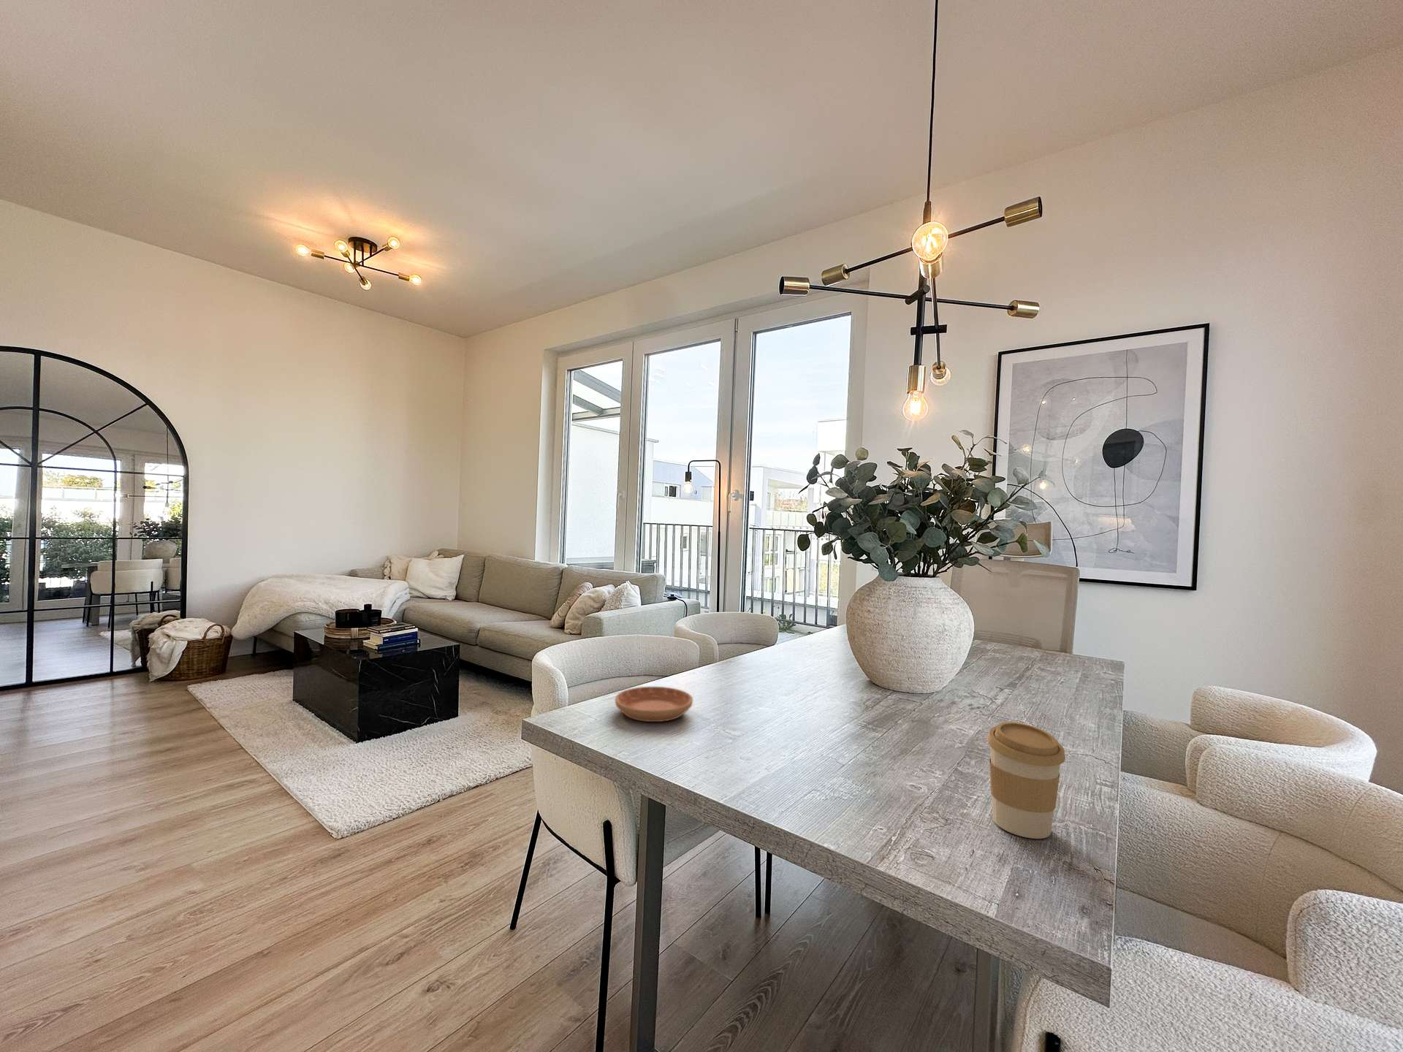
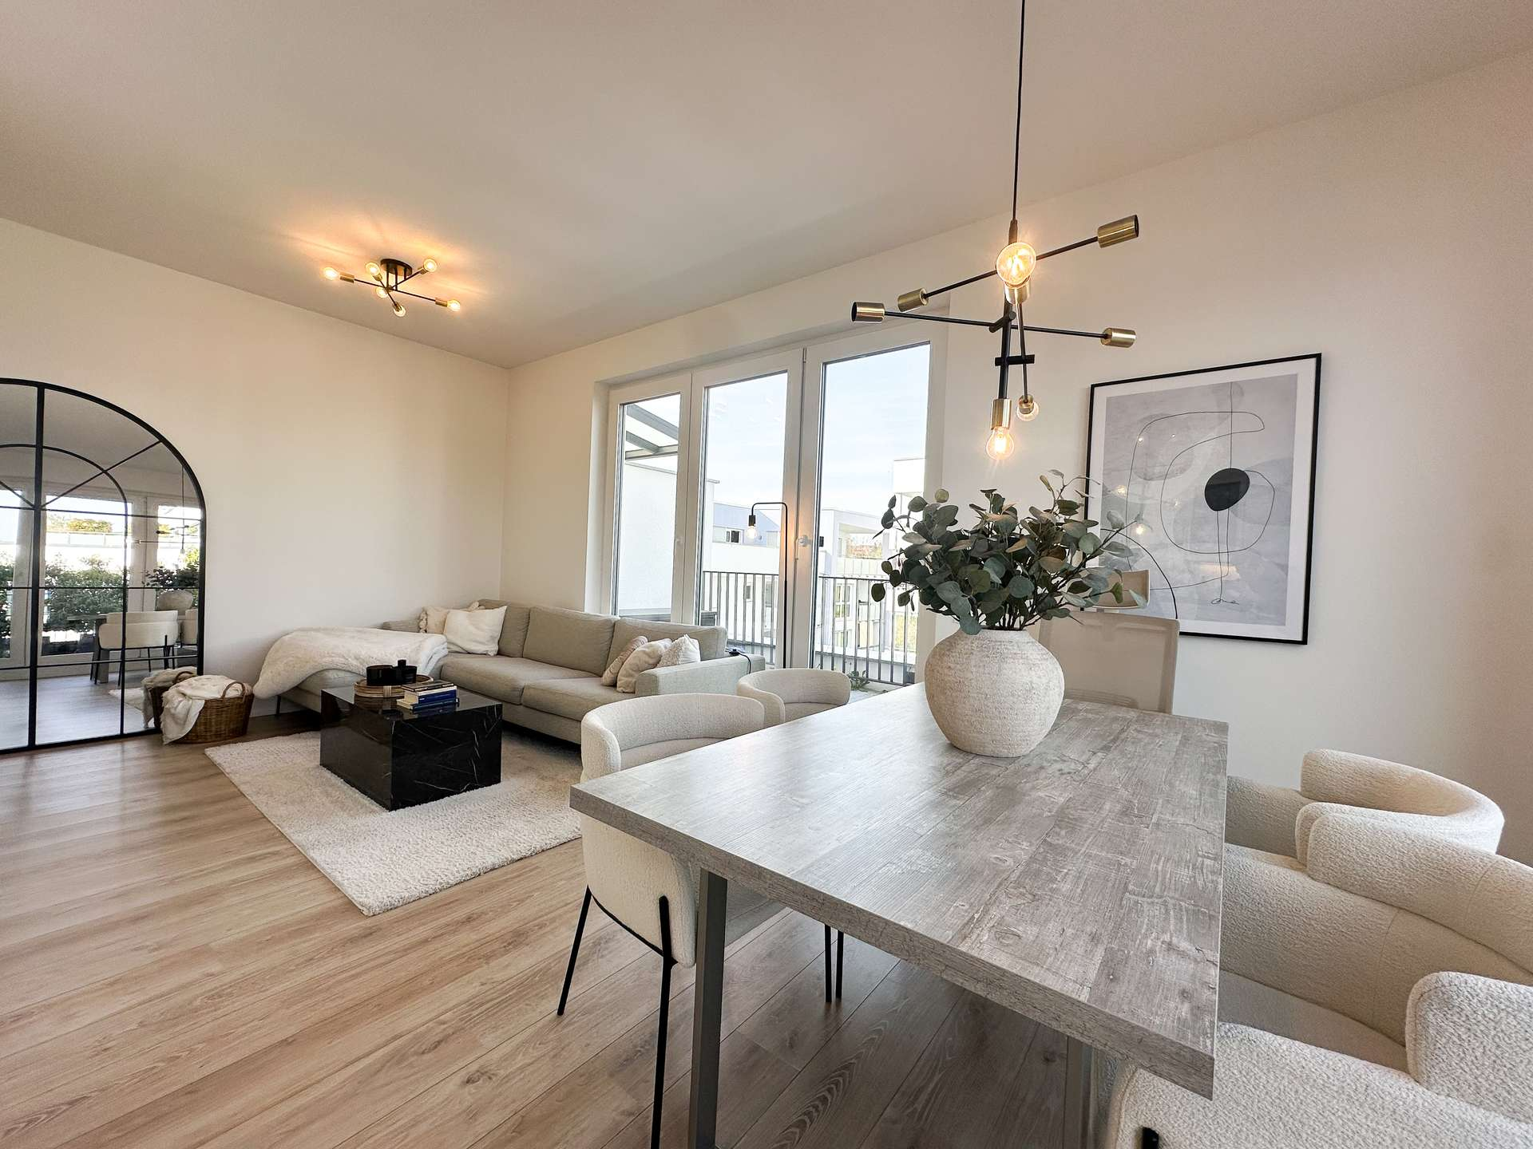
- coffee cup [987,722,1066,840]
- saucer [614,686,694,723]
